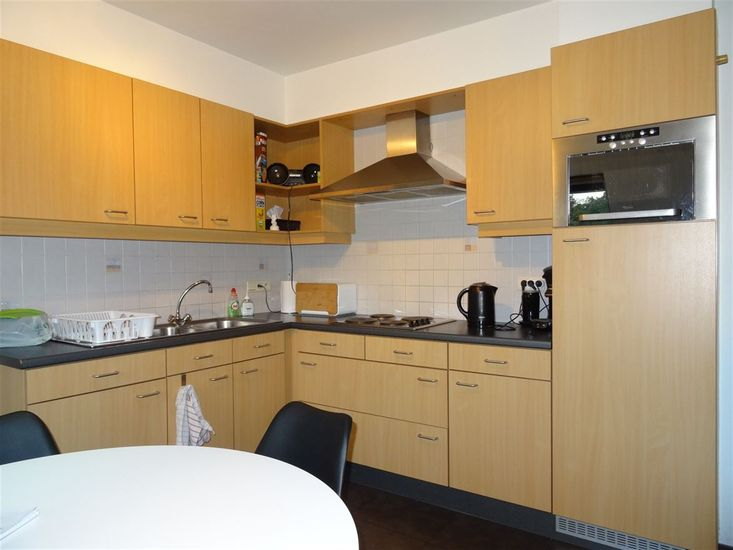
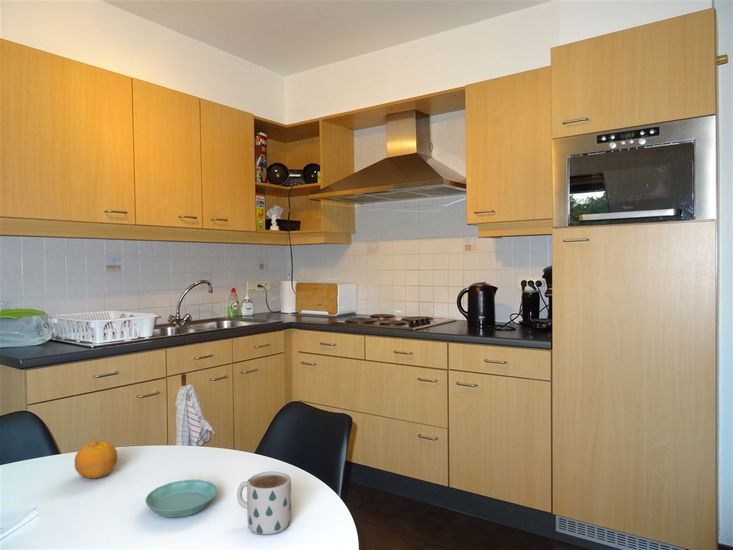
+ fruit [74,435,118,479]
+ saucer [144,479,219,518]
+ mug [236,470,292,535]
